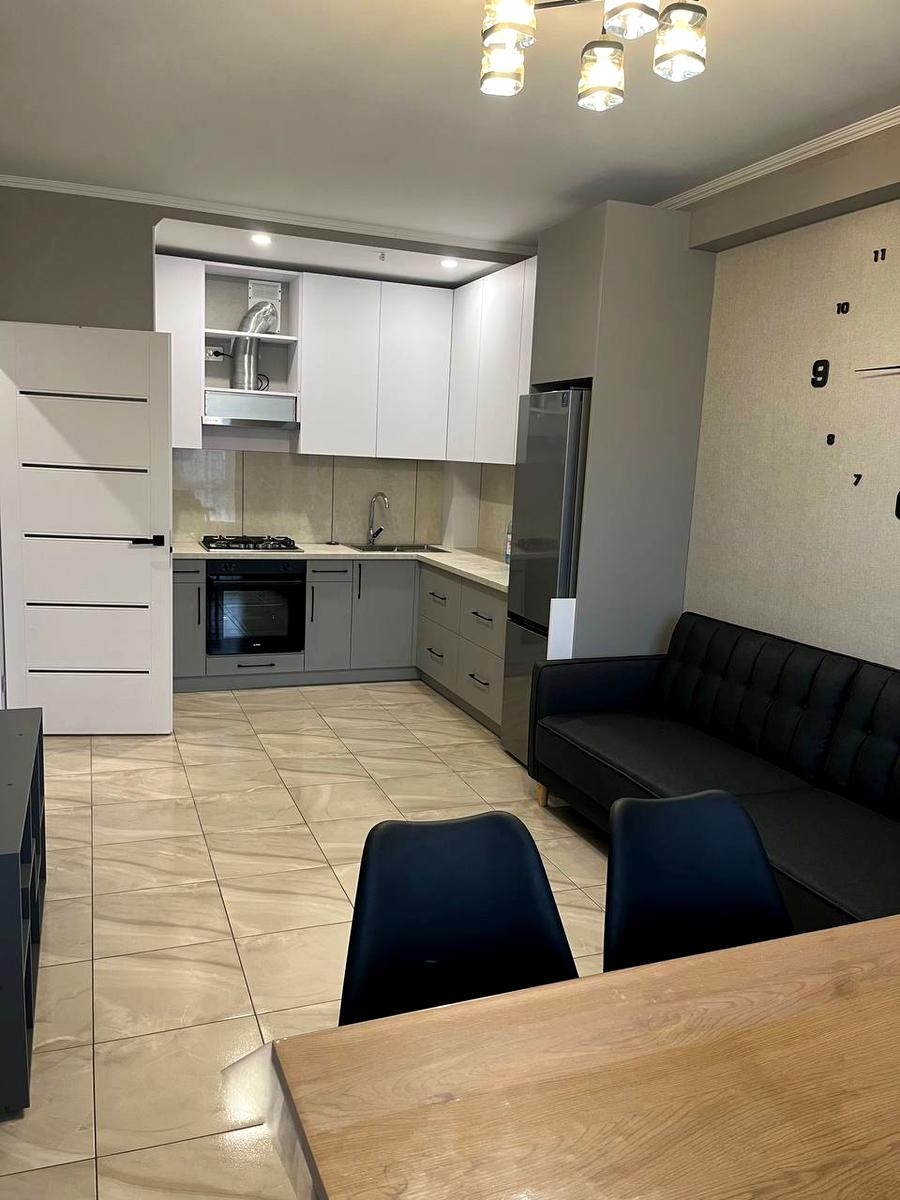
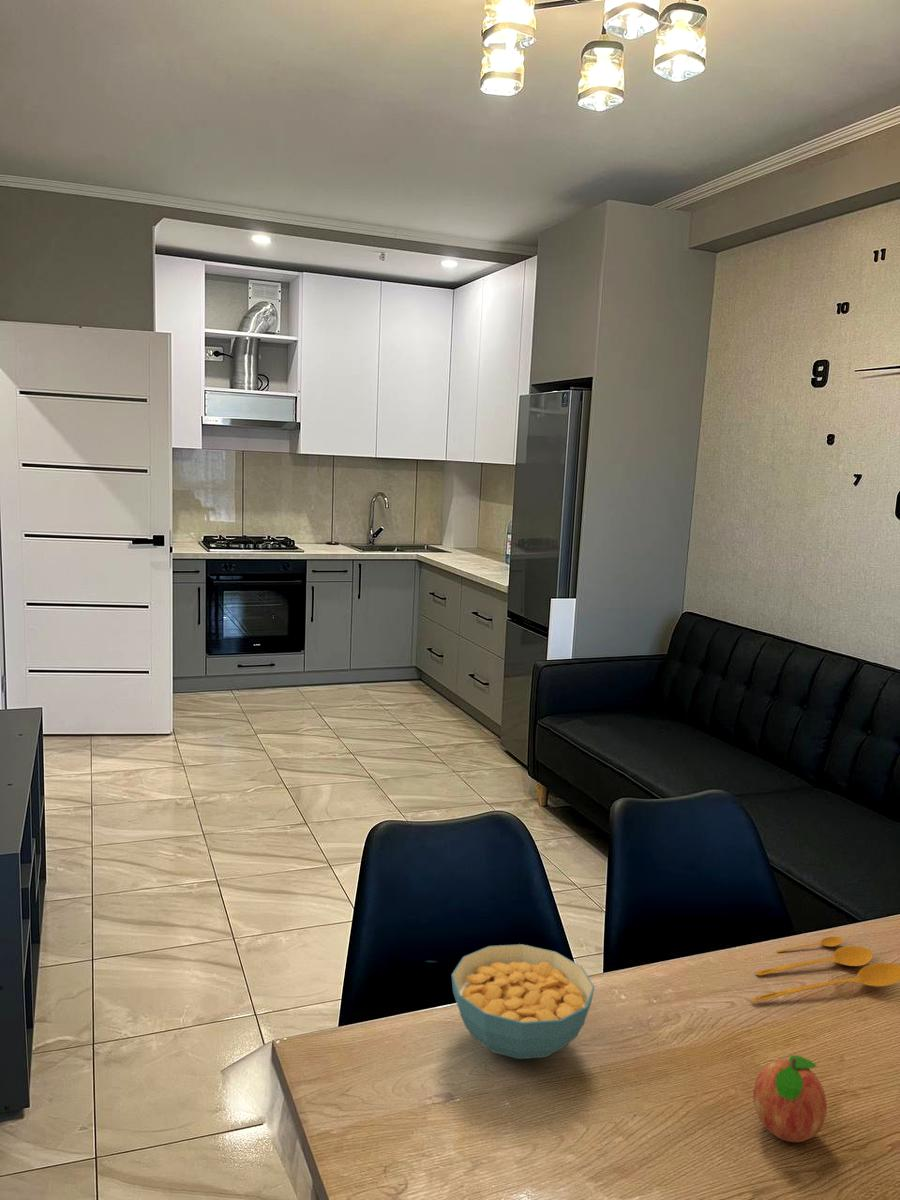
+ cereal bowl [450,943,596,1060]
+ spoon [750,936,900,1003]
+ fruit [752,1054,828,1143]
